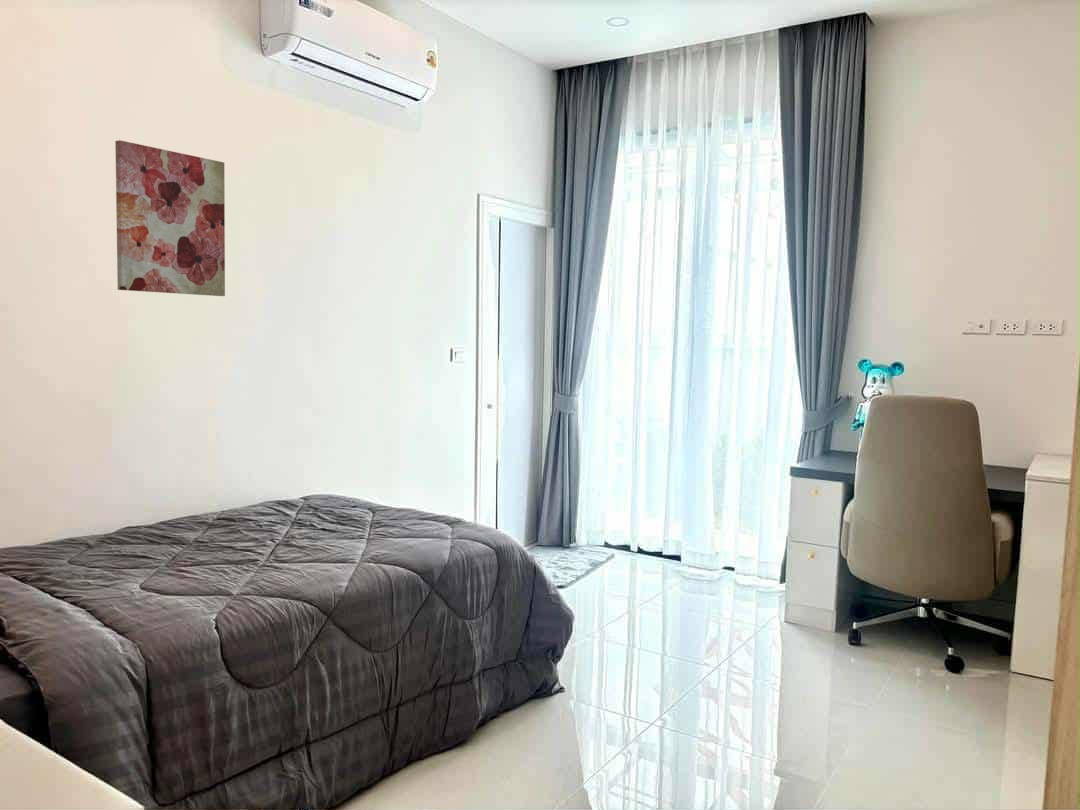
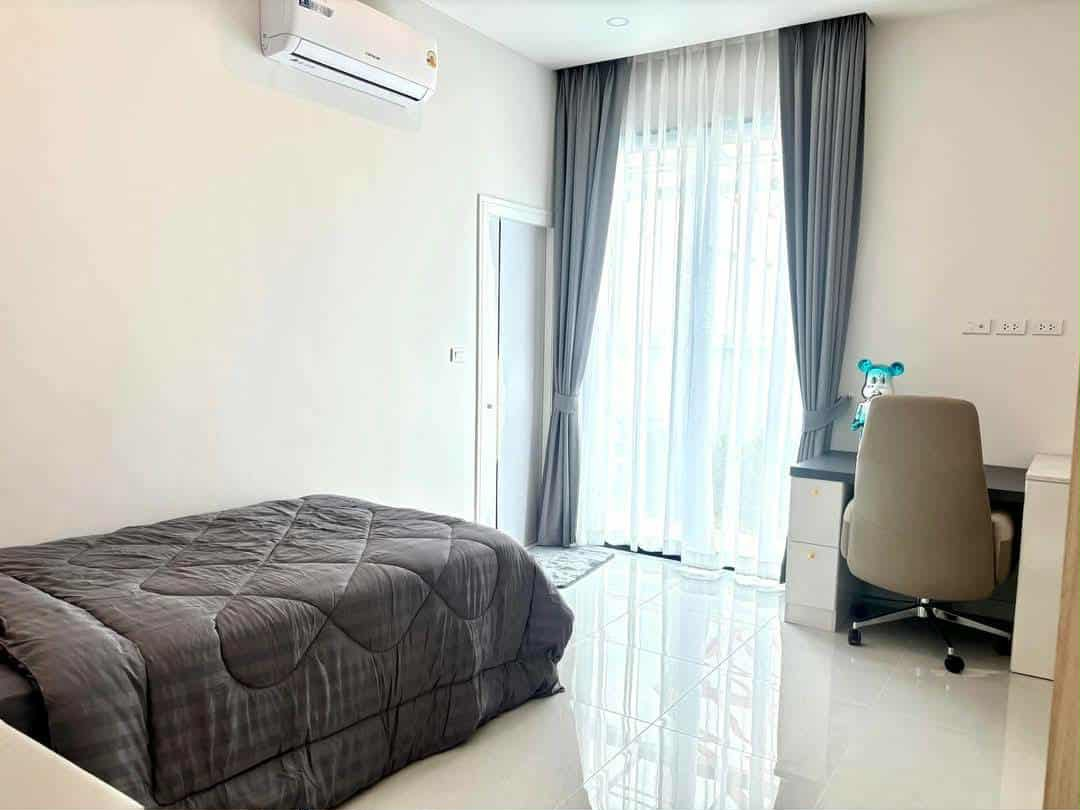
- wall art [114,139,226,297]
